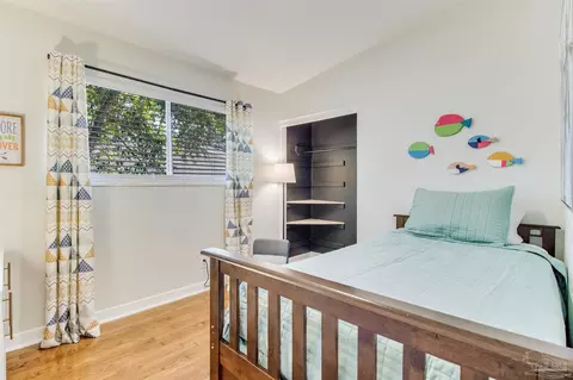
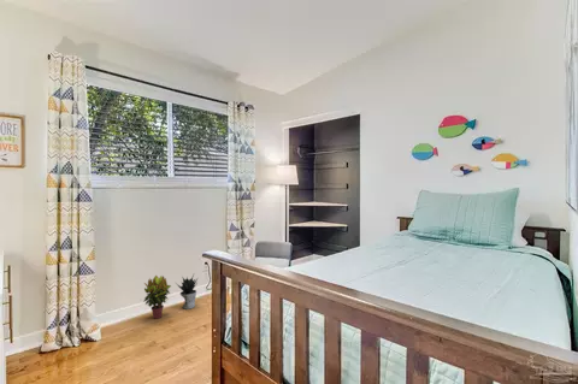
+ potted plant [142,274,172,319]
+ potted plant [176,273,199,311]
